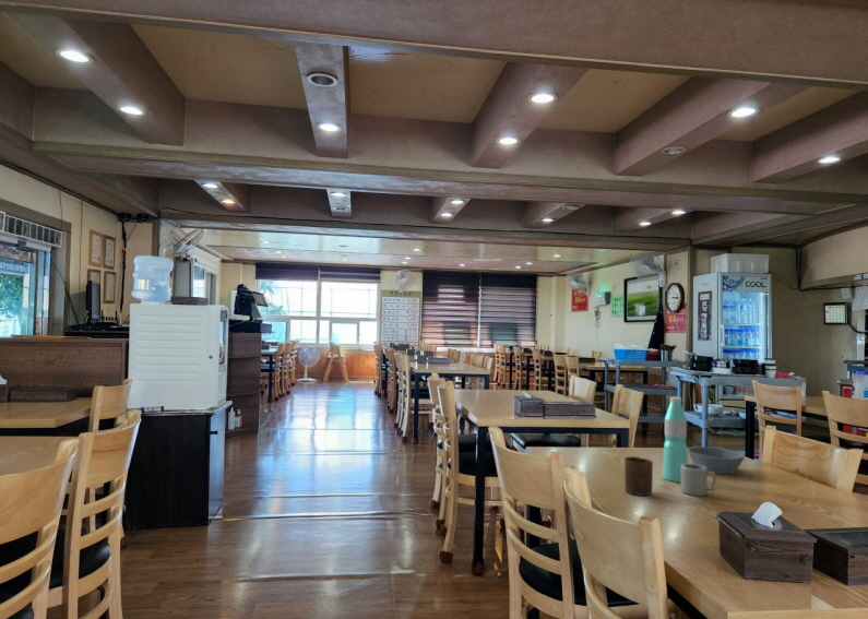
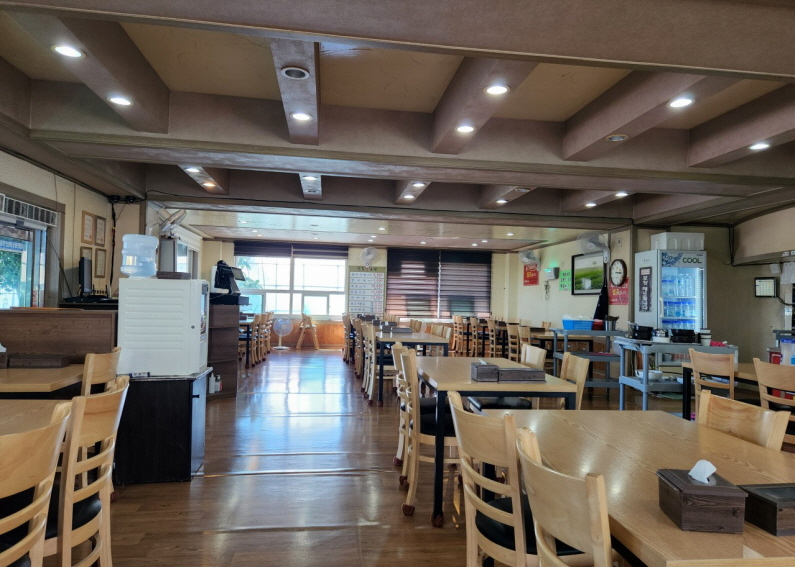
- cup [623,455,654,497]
- water bottle [662,396,689,483]
- bowl [687,445,746,475]
- cup [680,463,717,497]
